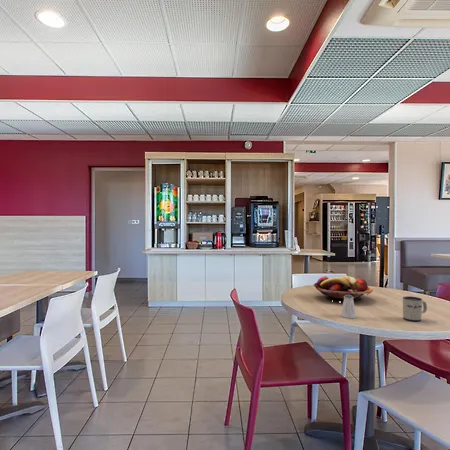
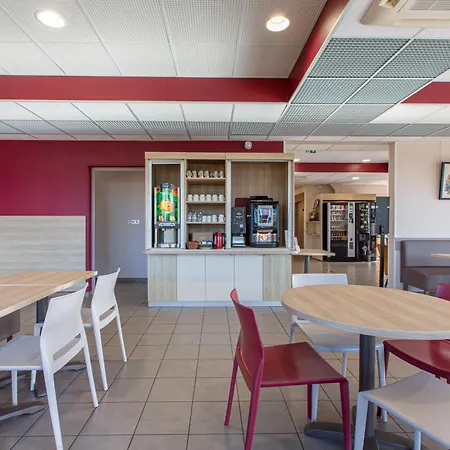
- mug [402,295,428,322]
- saltshaker [340,295,358,319]
- fruit basket [313,275,374,302]
